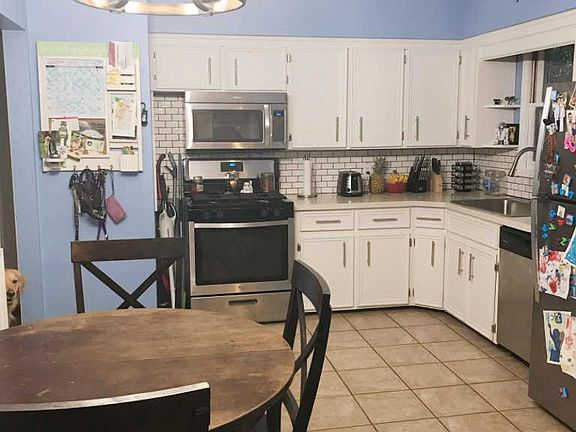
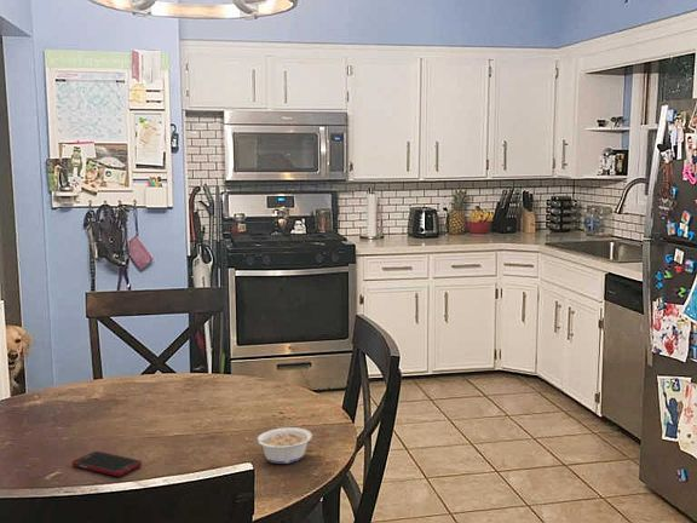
+ cell phone [71,450,143,477]
+ legume [244,426,313,465]
